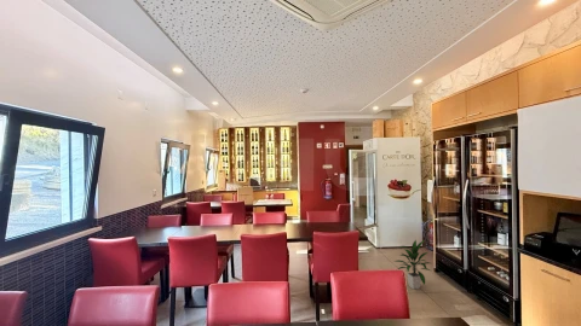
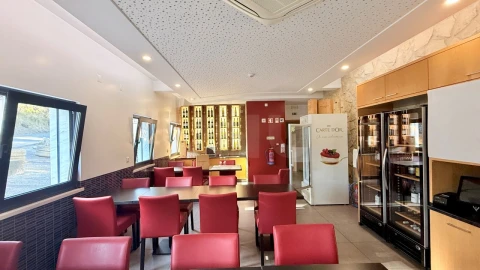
- indoor plant [392,239,431,290]
